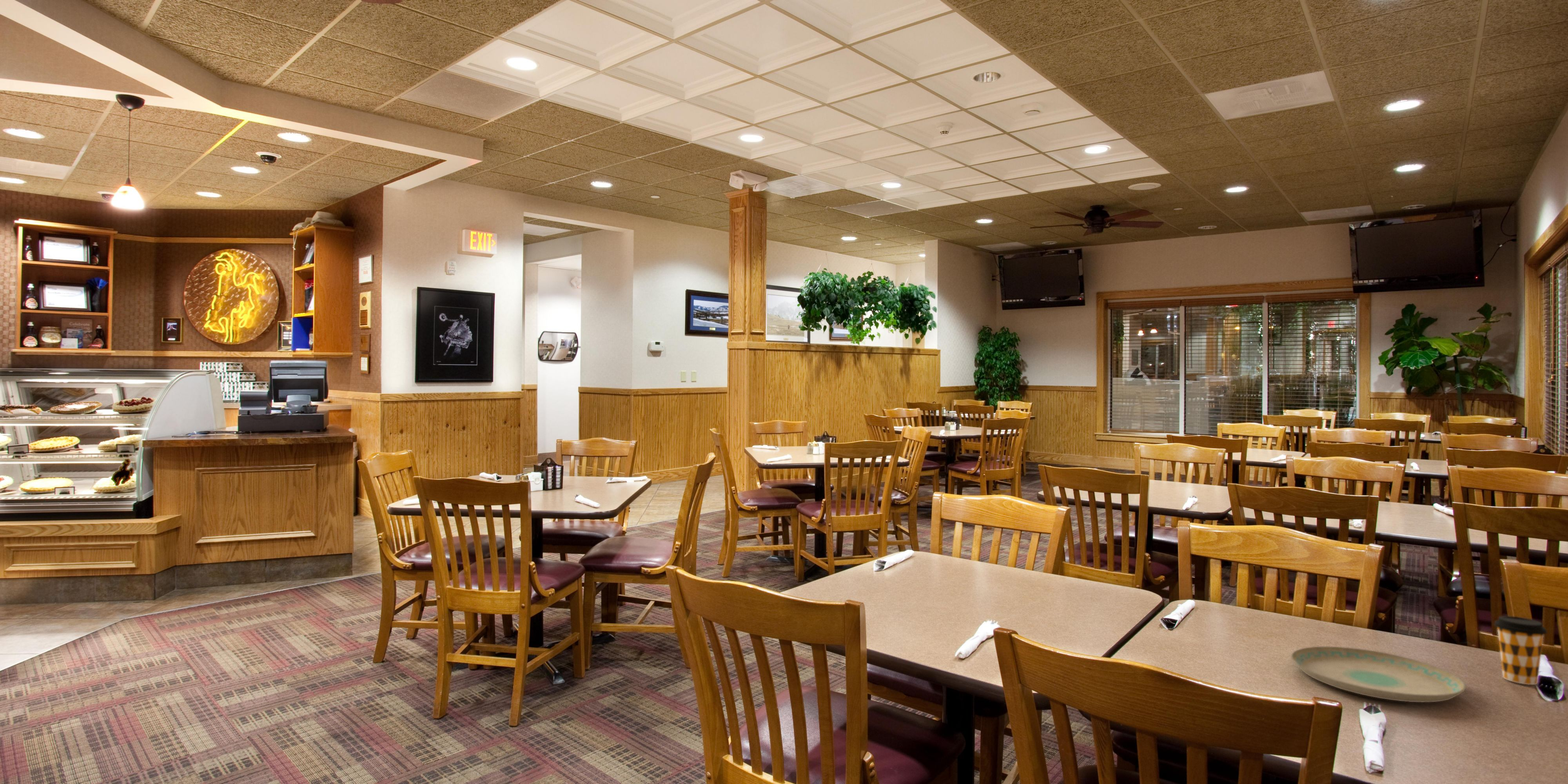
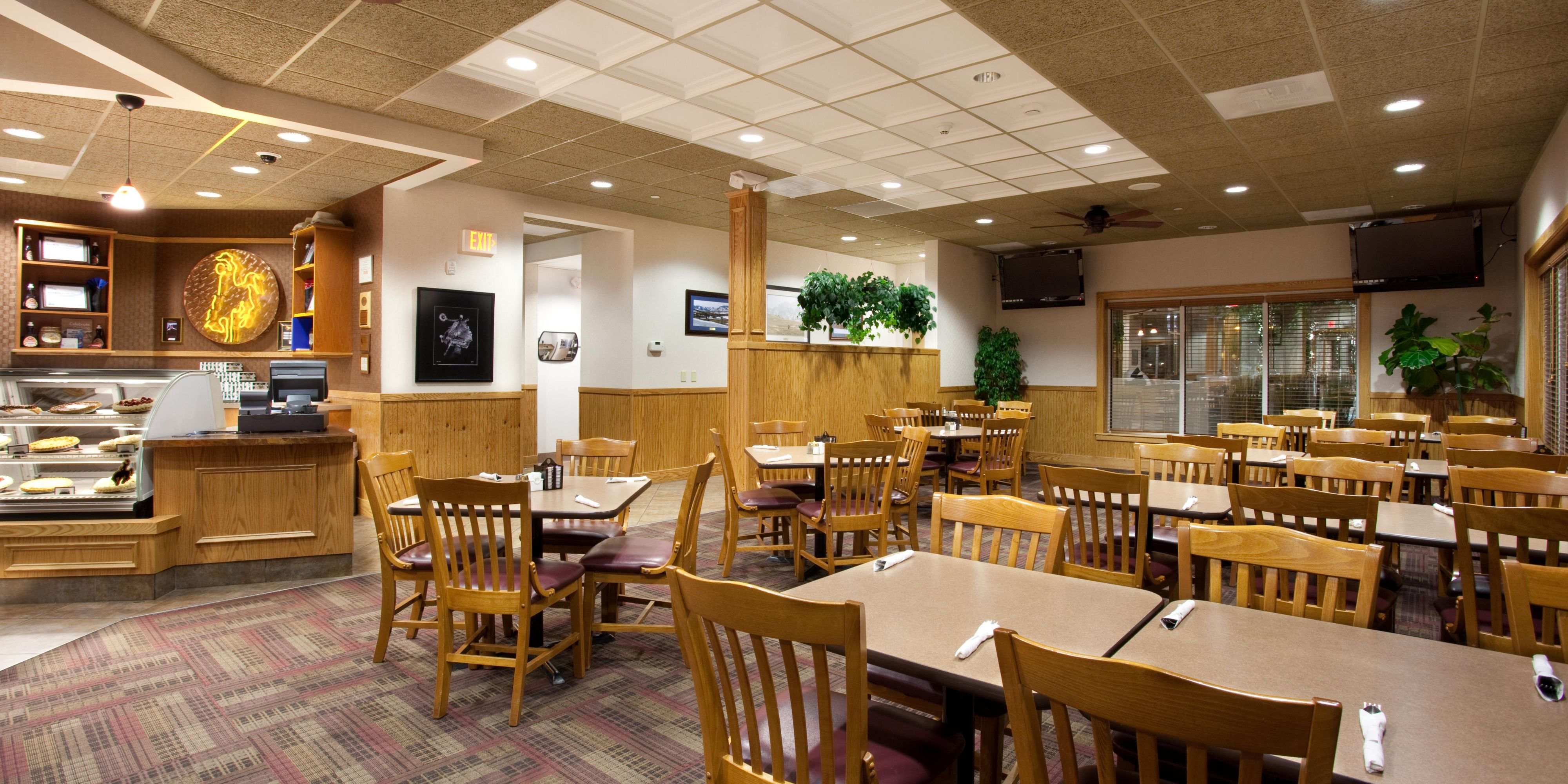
- coffee cup [1494,615,1548,685]
- plate [1291,646,1466,702]
